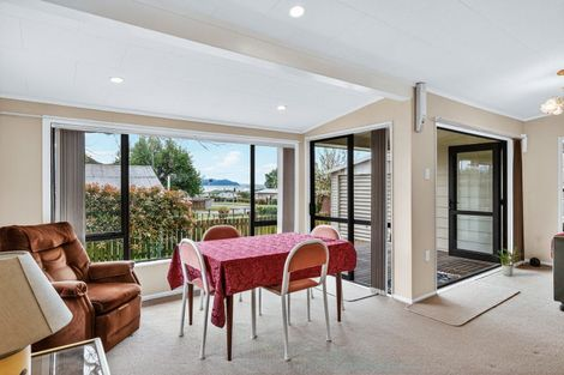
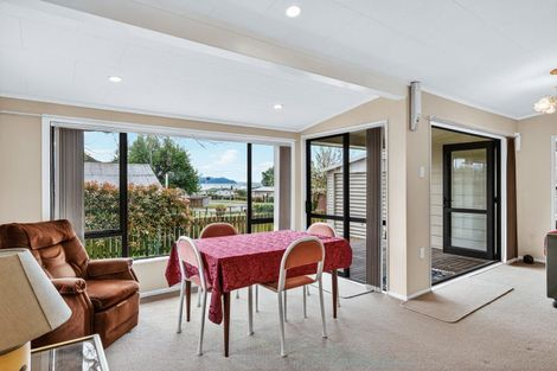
- potted plant [493,246,522,277]
